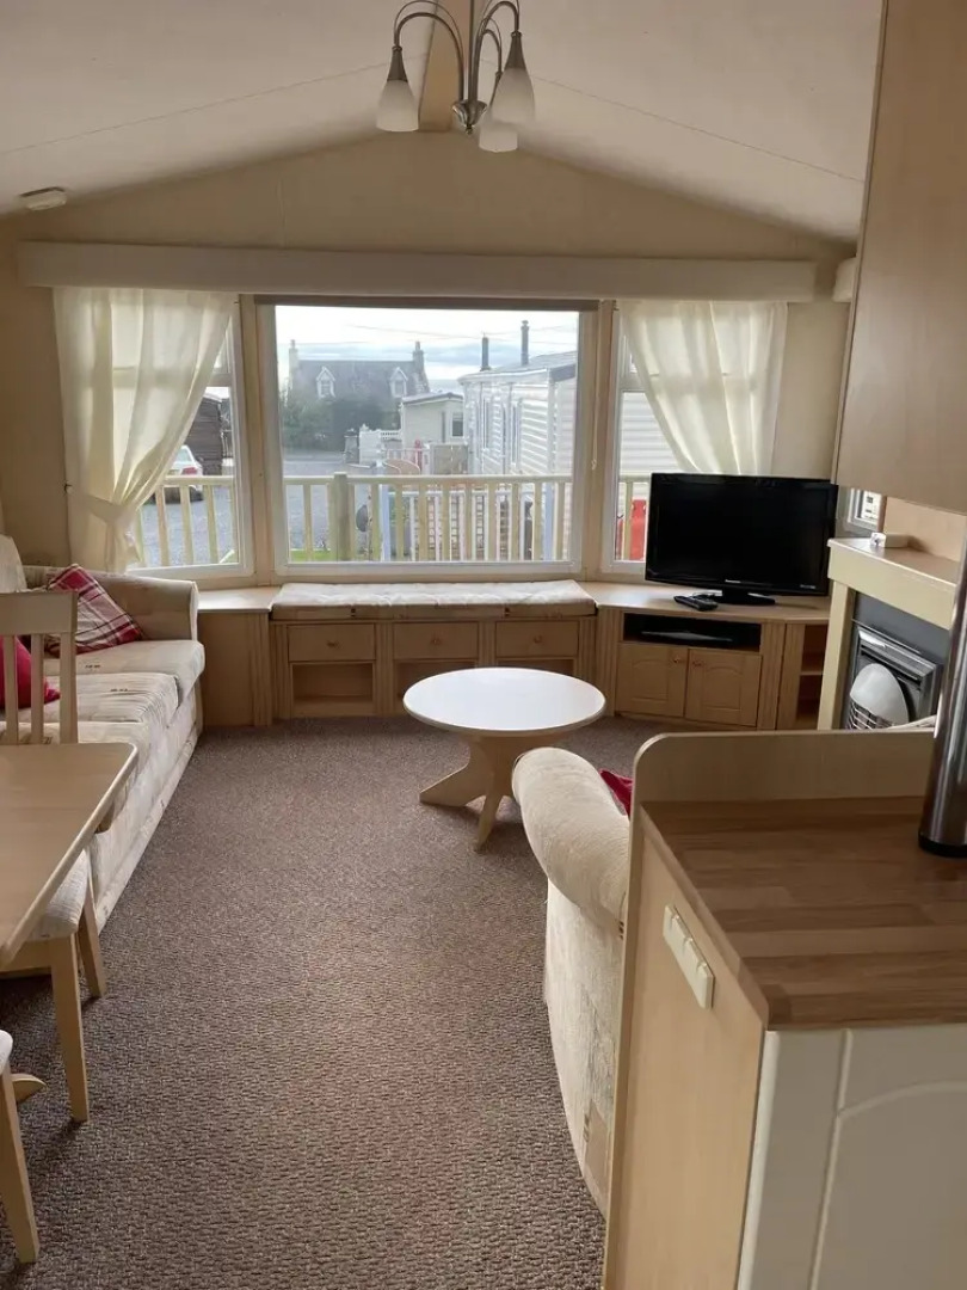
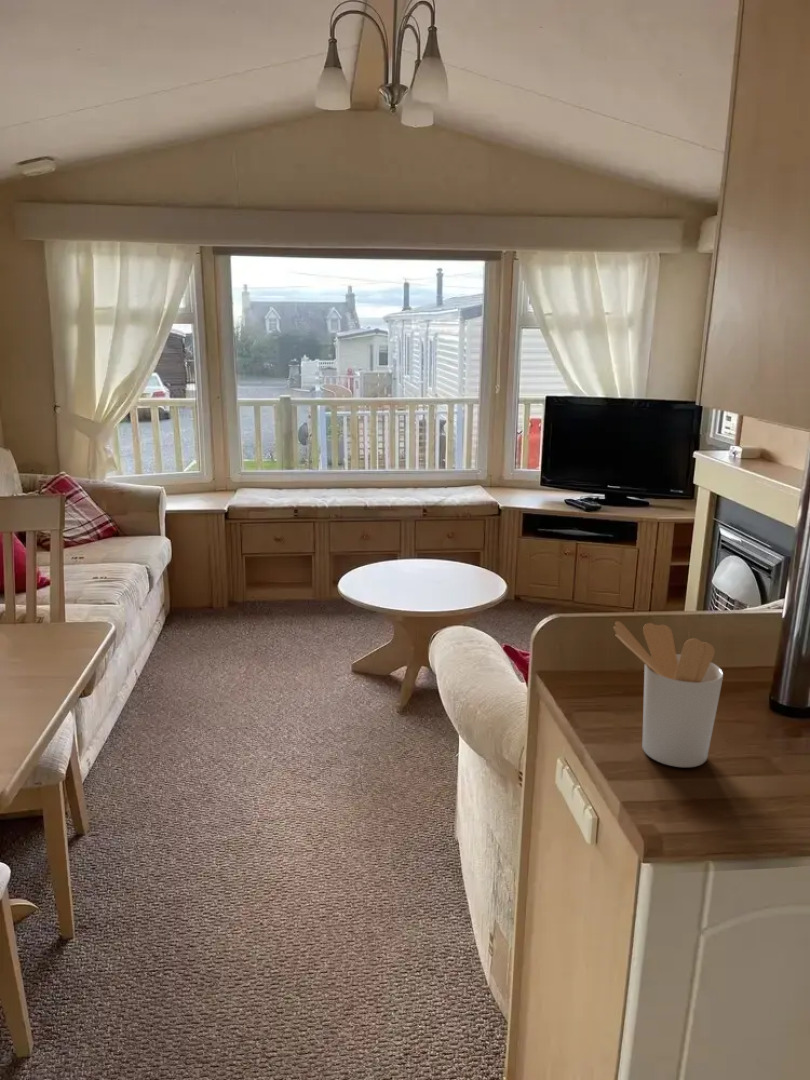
+ utensil holder [613,620,724,768]
